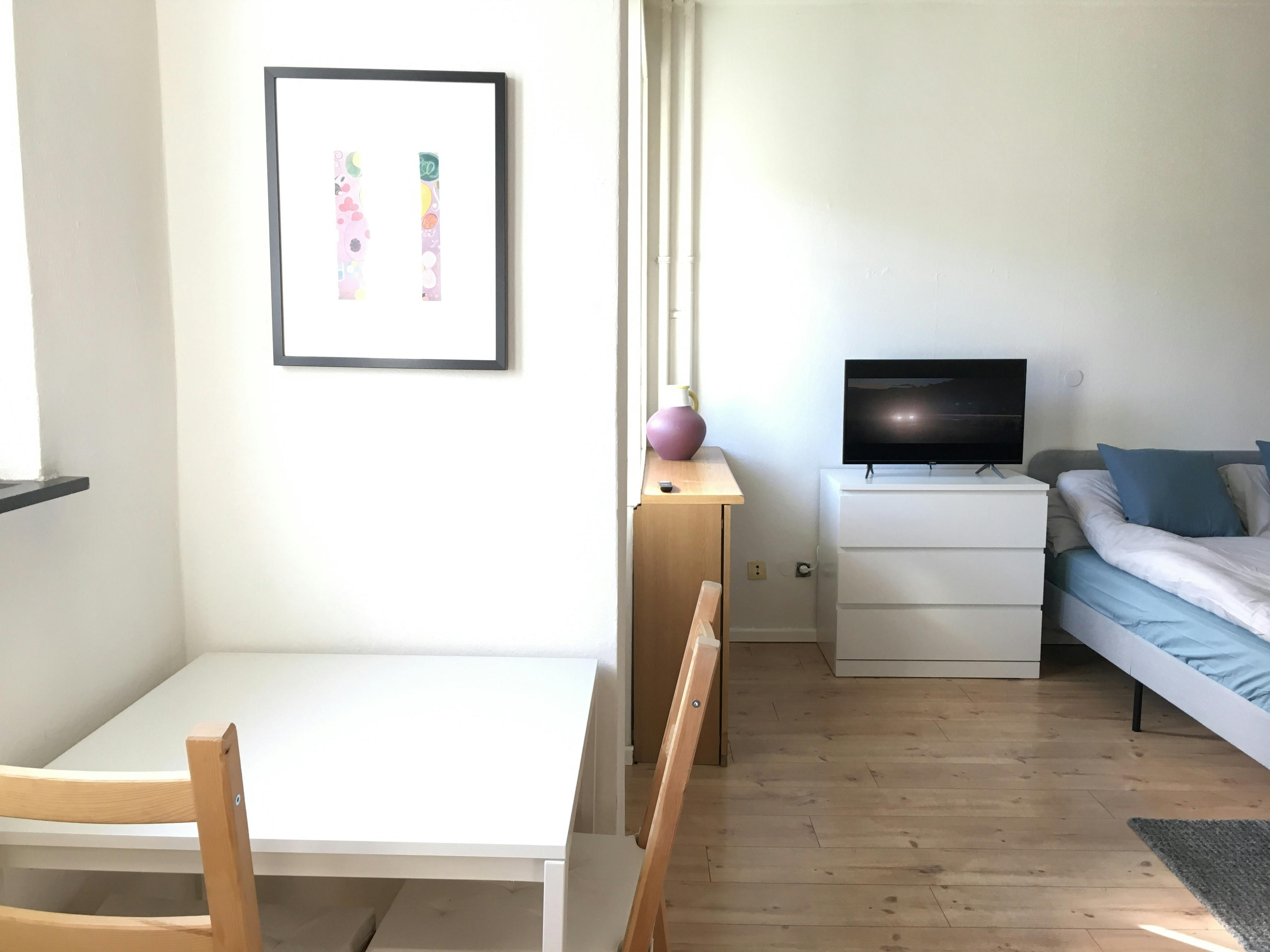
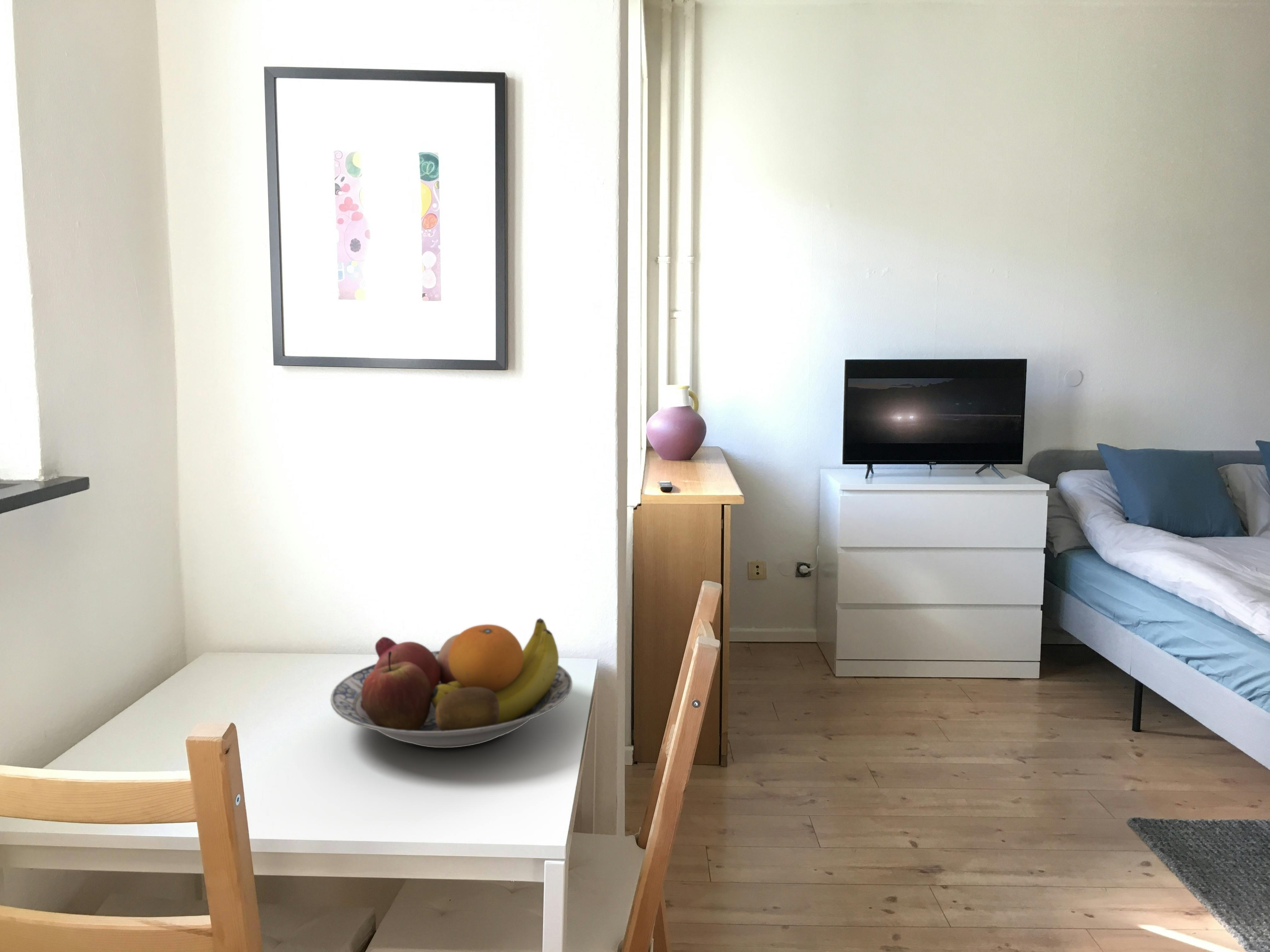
+ fruit bowl [330,618,573,748]
